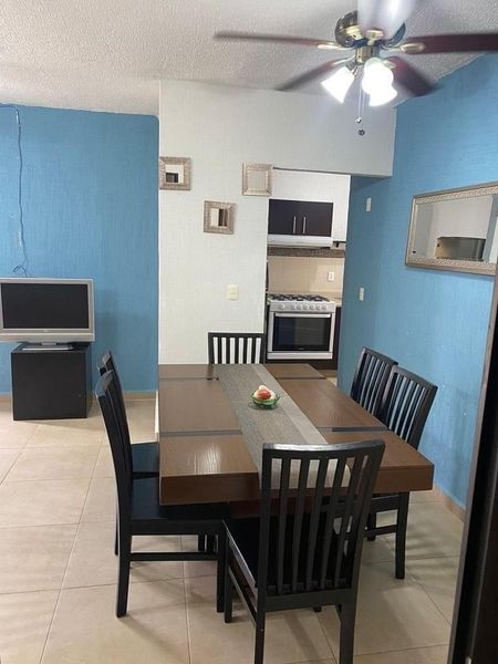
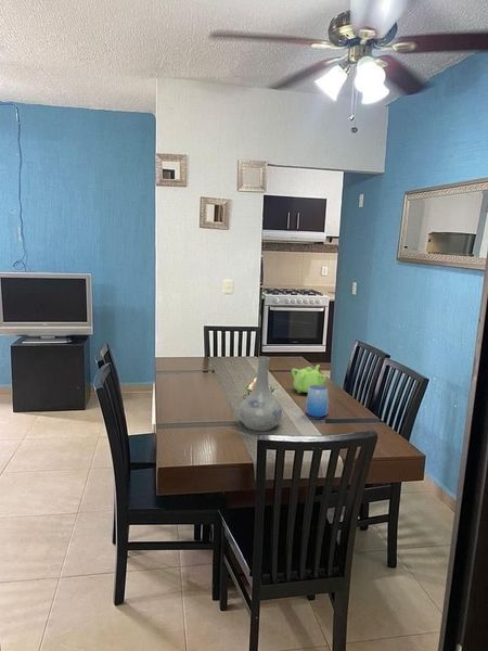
+ teapot [291,363,328,394]
+ vase [237,356,283,432]
+ cup [305,385,330,418]
